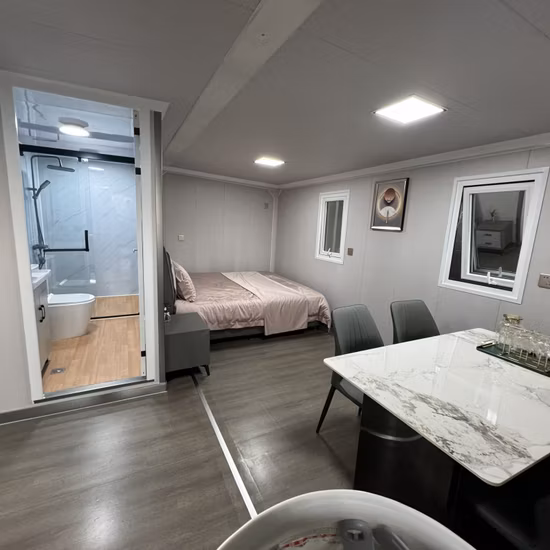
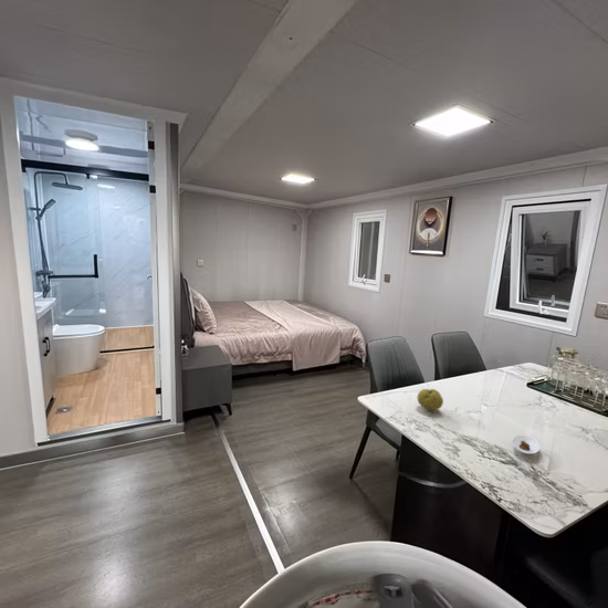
+ saucer [511,434,541,455]
+ fruit [417,388,444,411]
